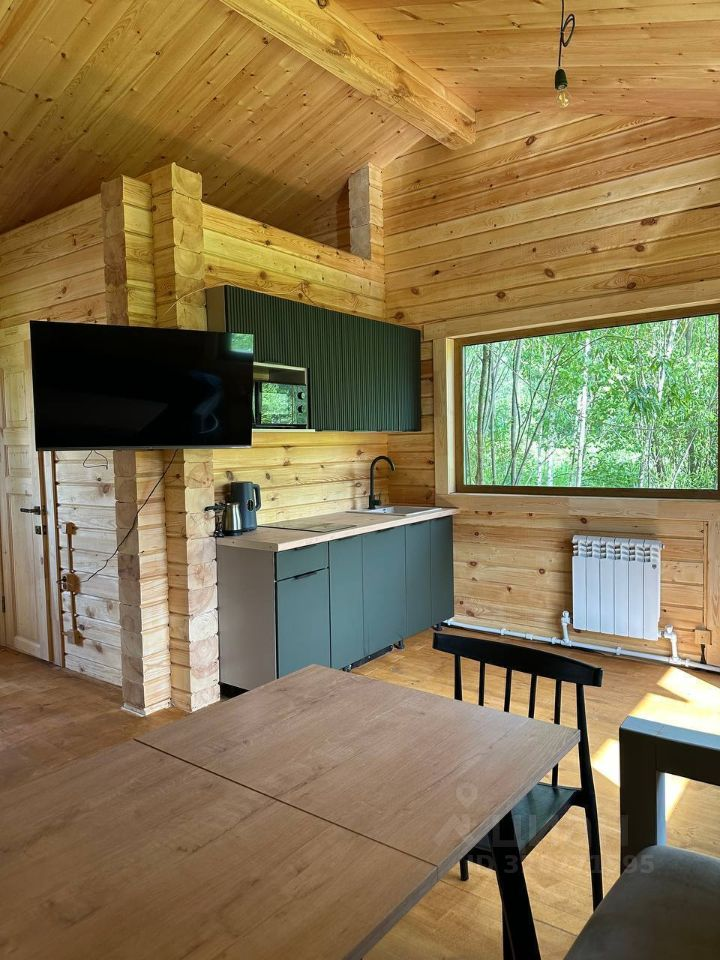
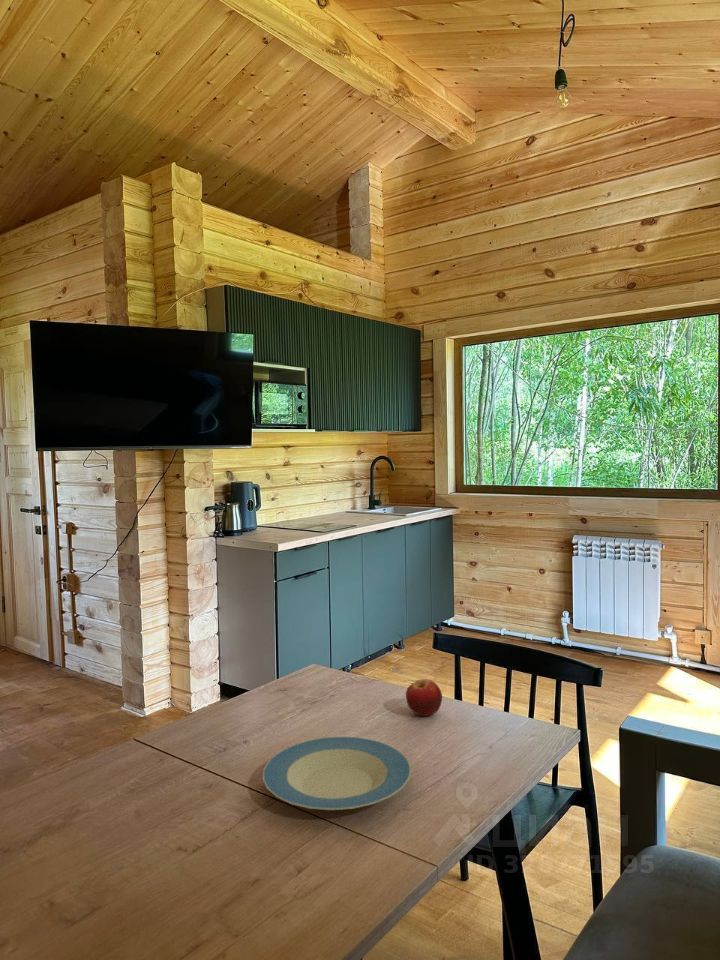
+ plate [262,735,412,811]
+ fruit [405,678,443,717]
